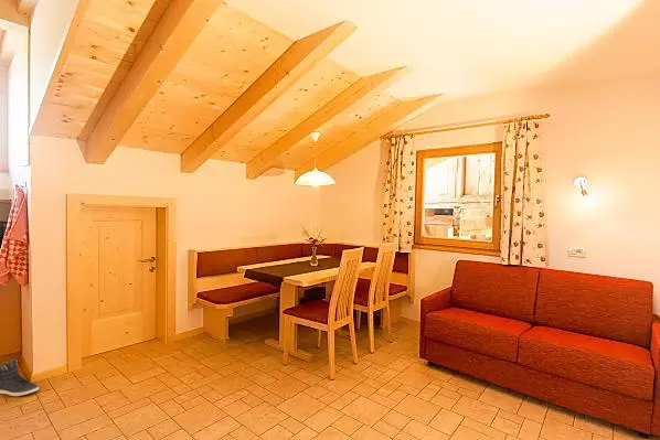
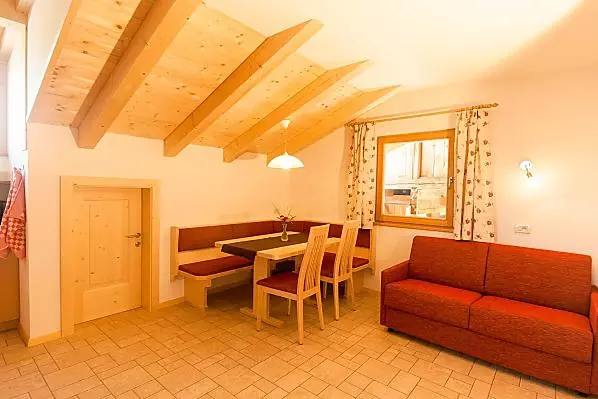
- sneaker [0,358,40,398]
